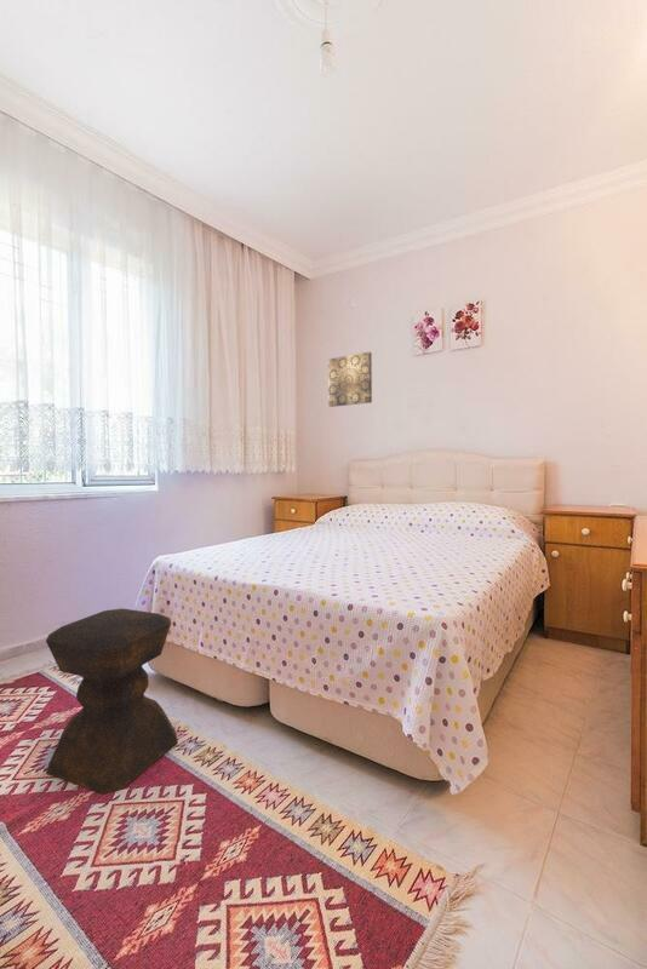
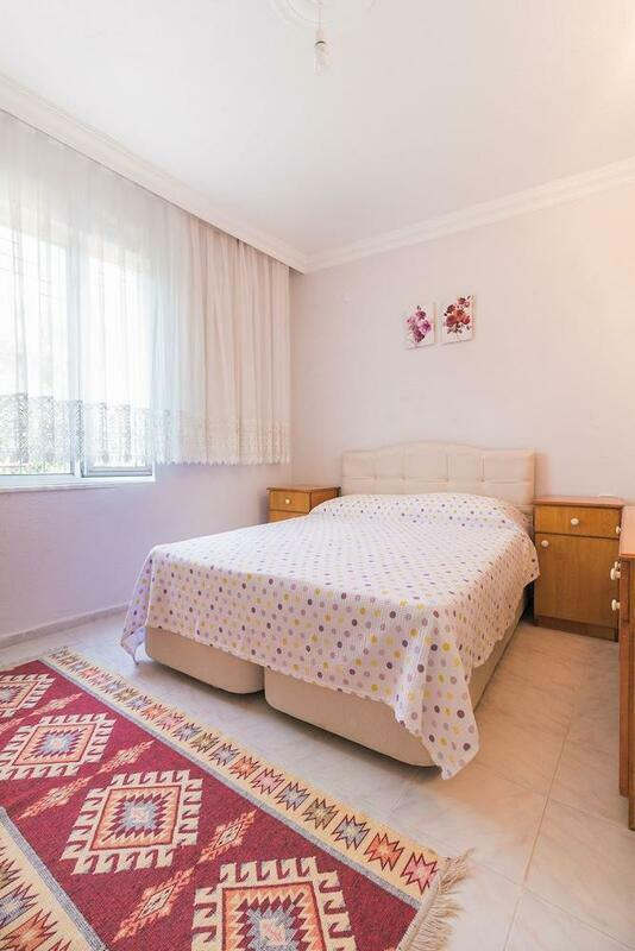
- stool [45,607,179,795]
- wall art [327,351,373,408]
